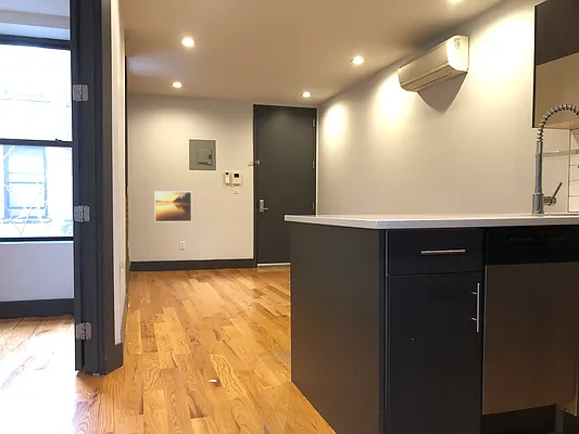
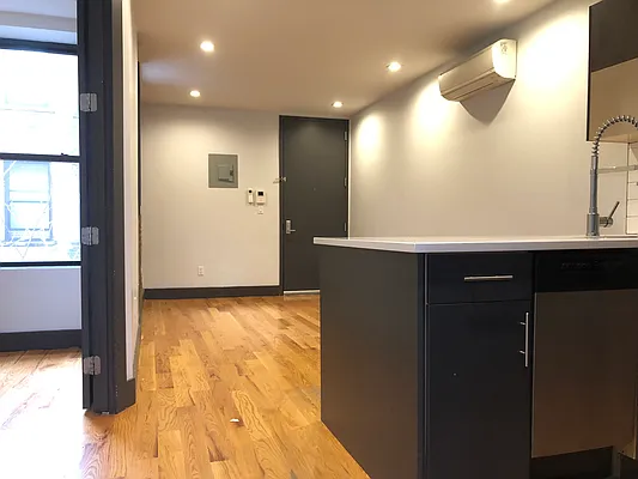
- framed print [153,190,192,224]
